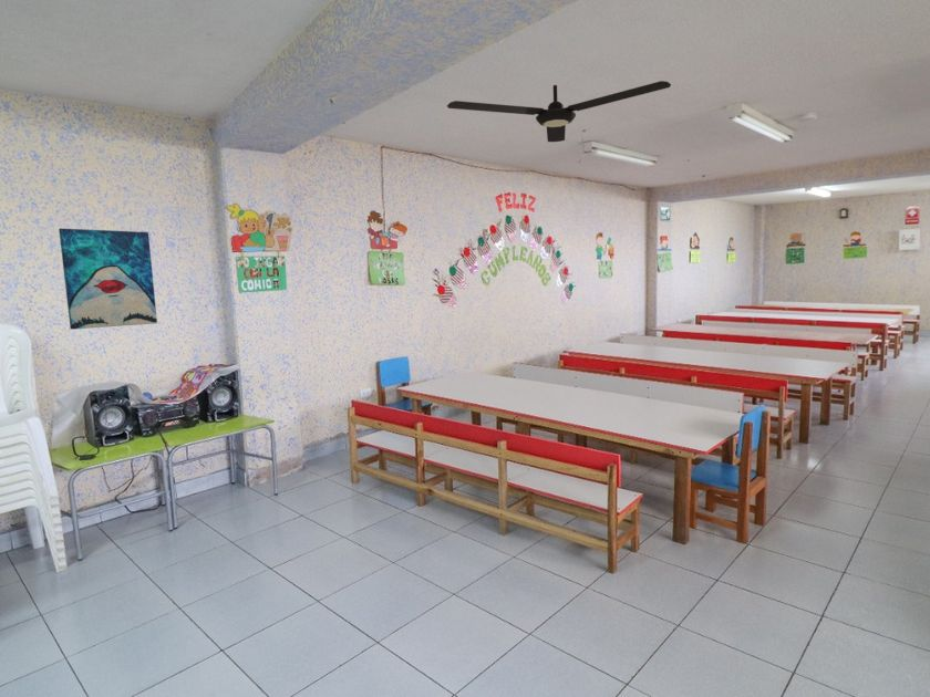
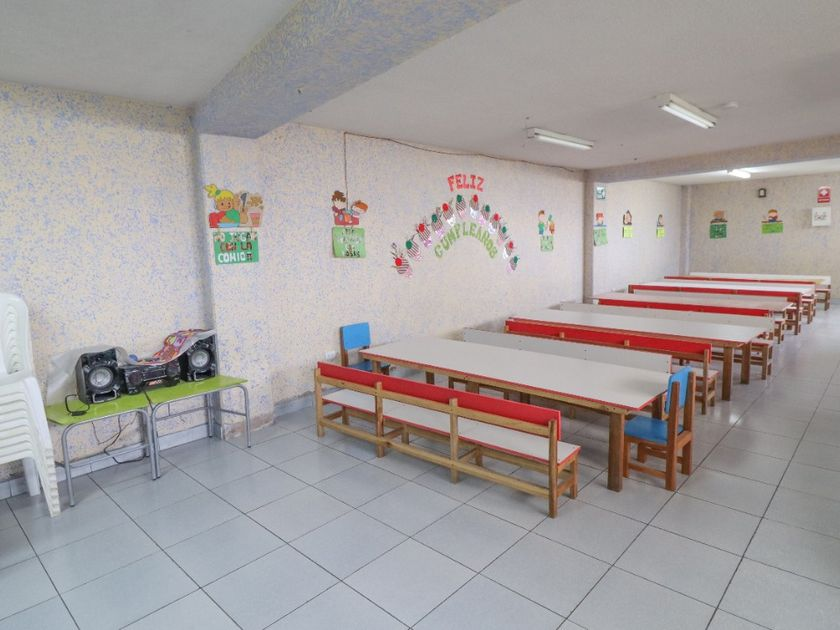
- wall art [58,227,158,331]
- ceiling fan [446,80,672,143]
